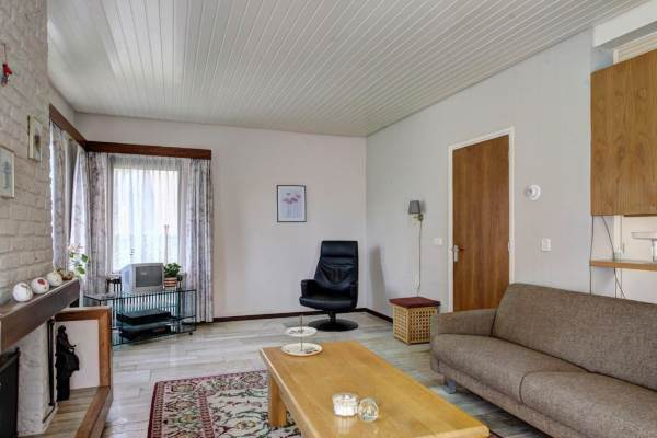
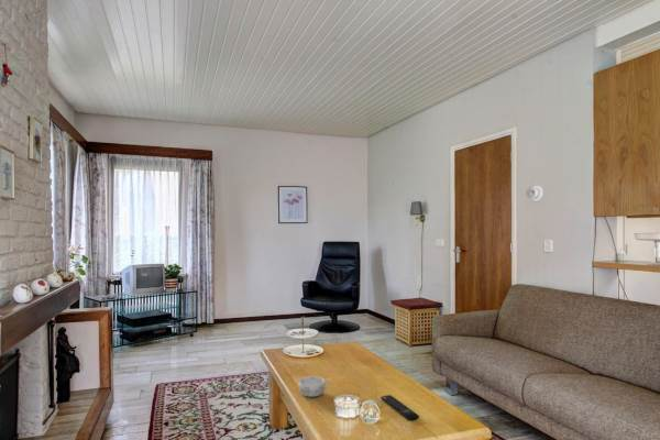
+ remote control [381,394,420,421]
+ decorative bowl [297,375,330,398]
